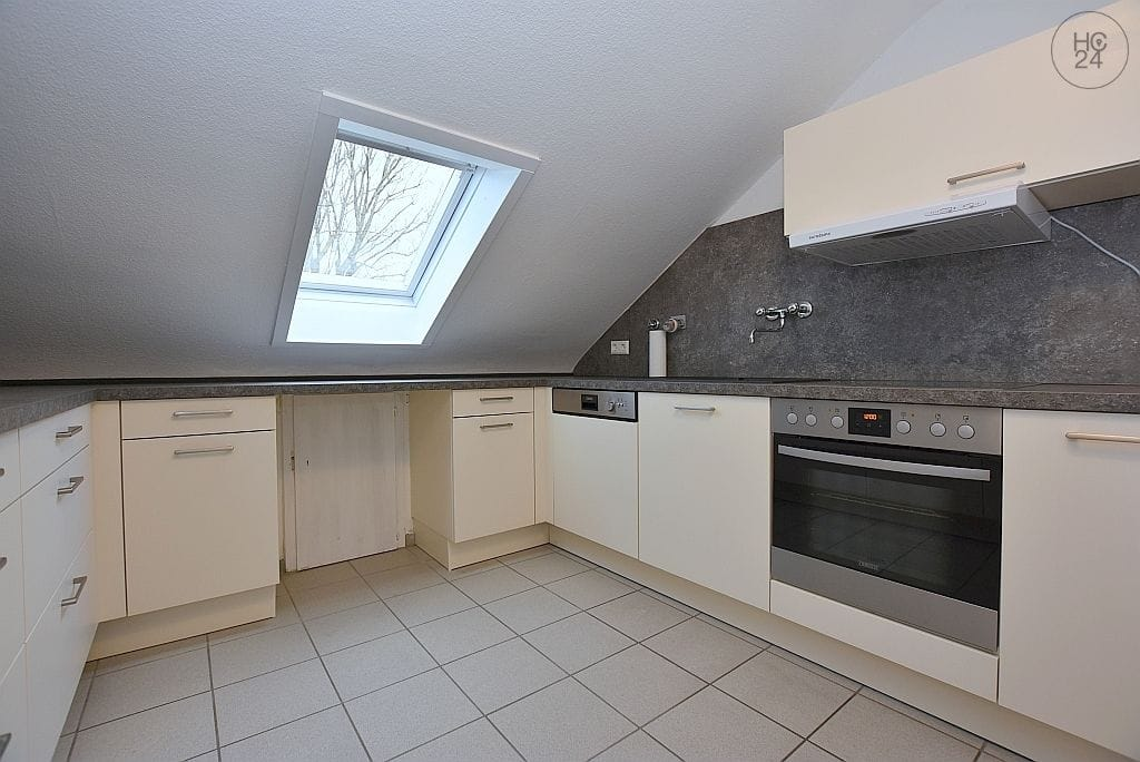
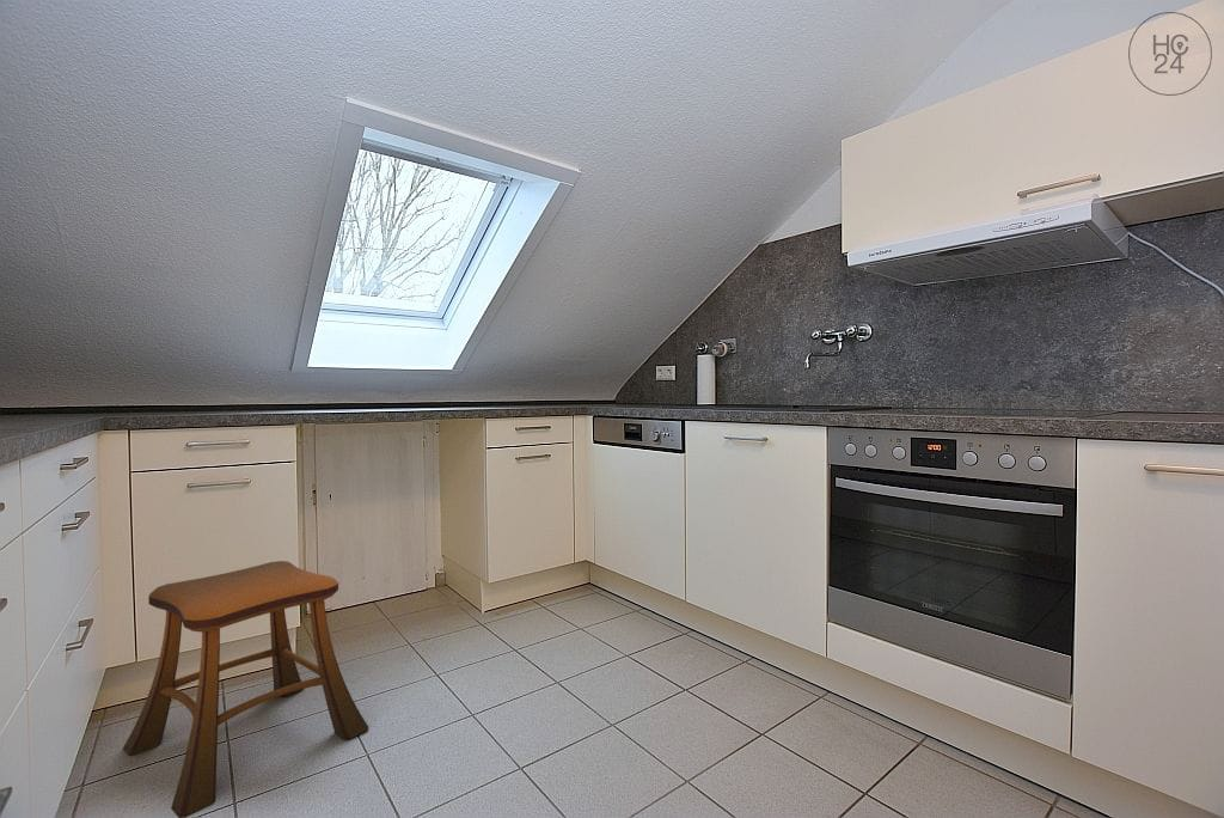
+ stool [122,560,369,818]
